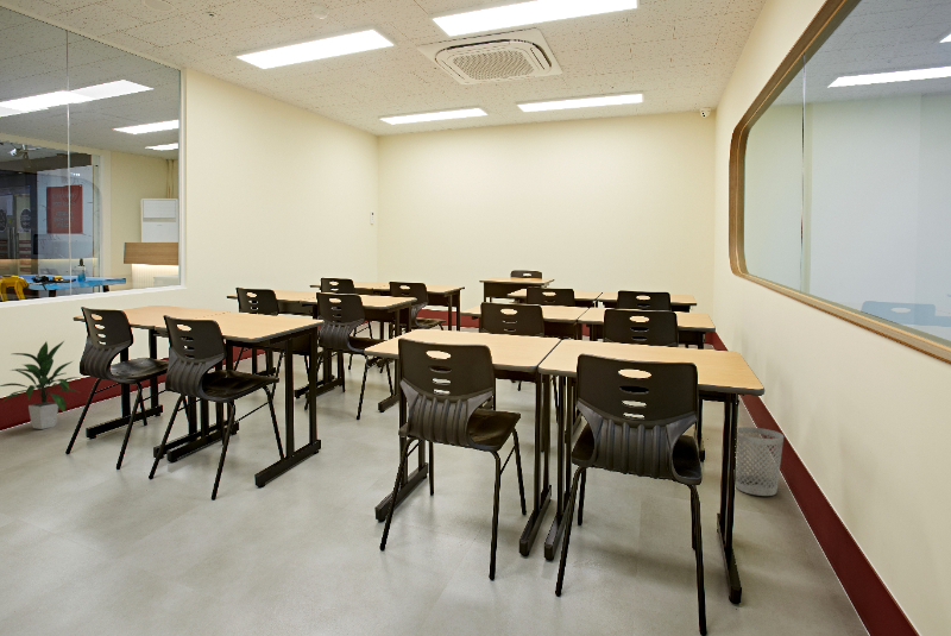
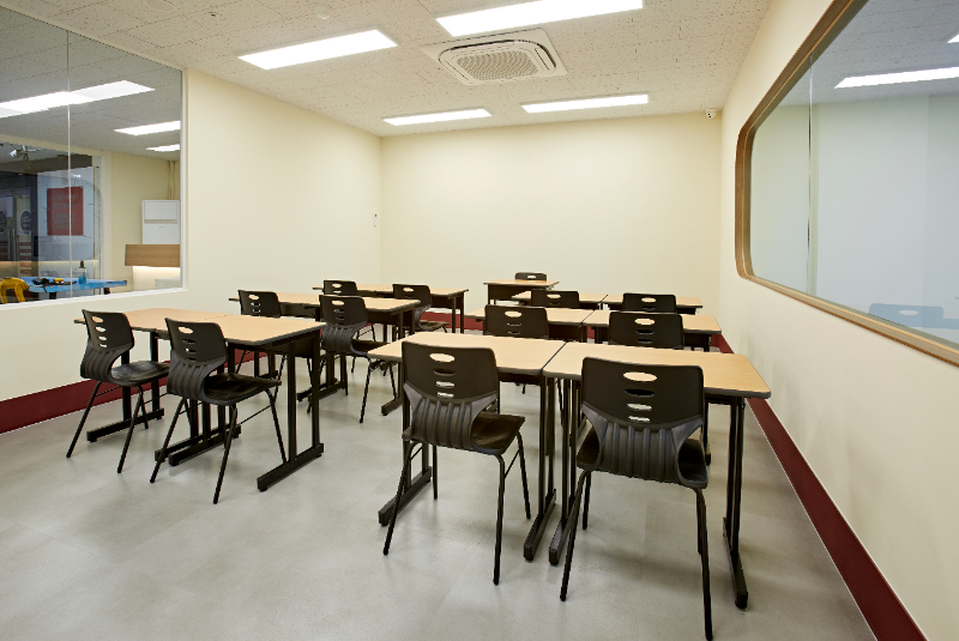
- indoor plant [0,340,82,430]
- wastebasket [735,426,785,497]
